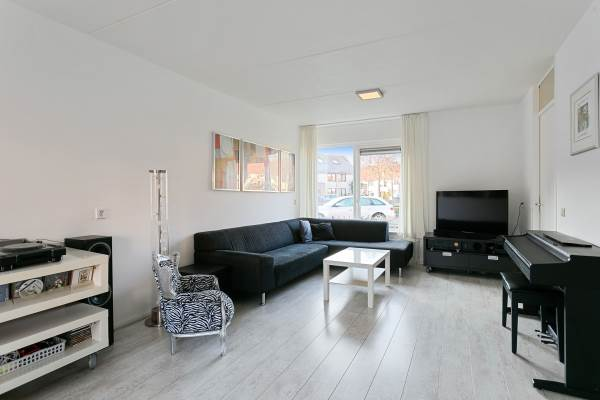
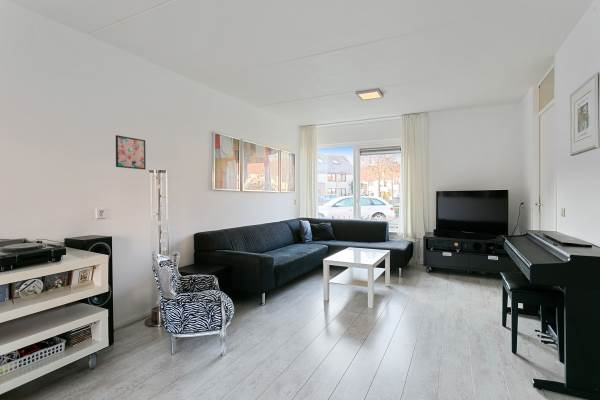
+ wall art [115,134,147,170]
